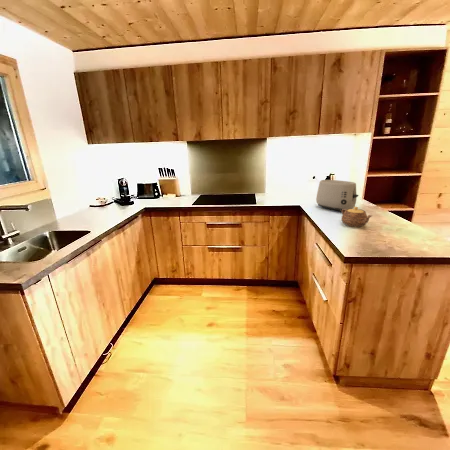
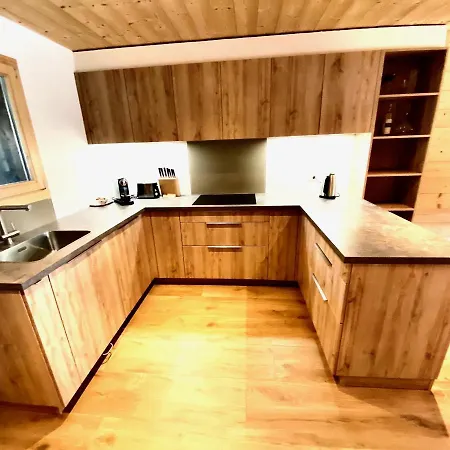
- toaster [315,179,360,213]
- teapot [340,206,372,228]
